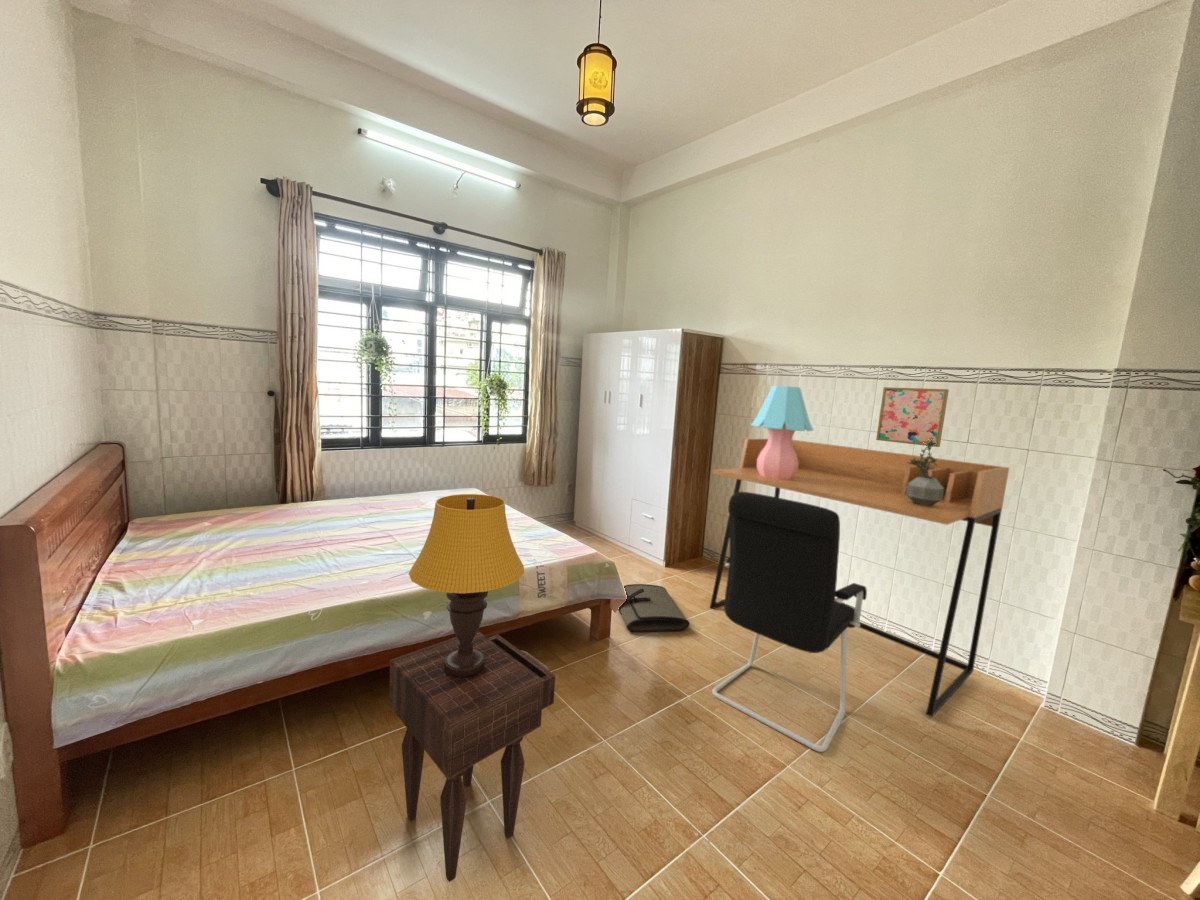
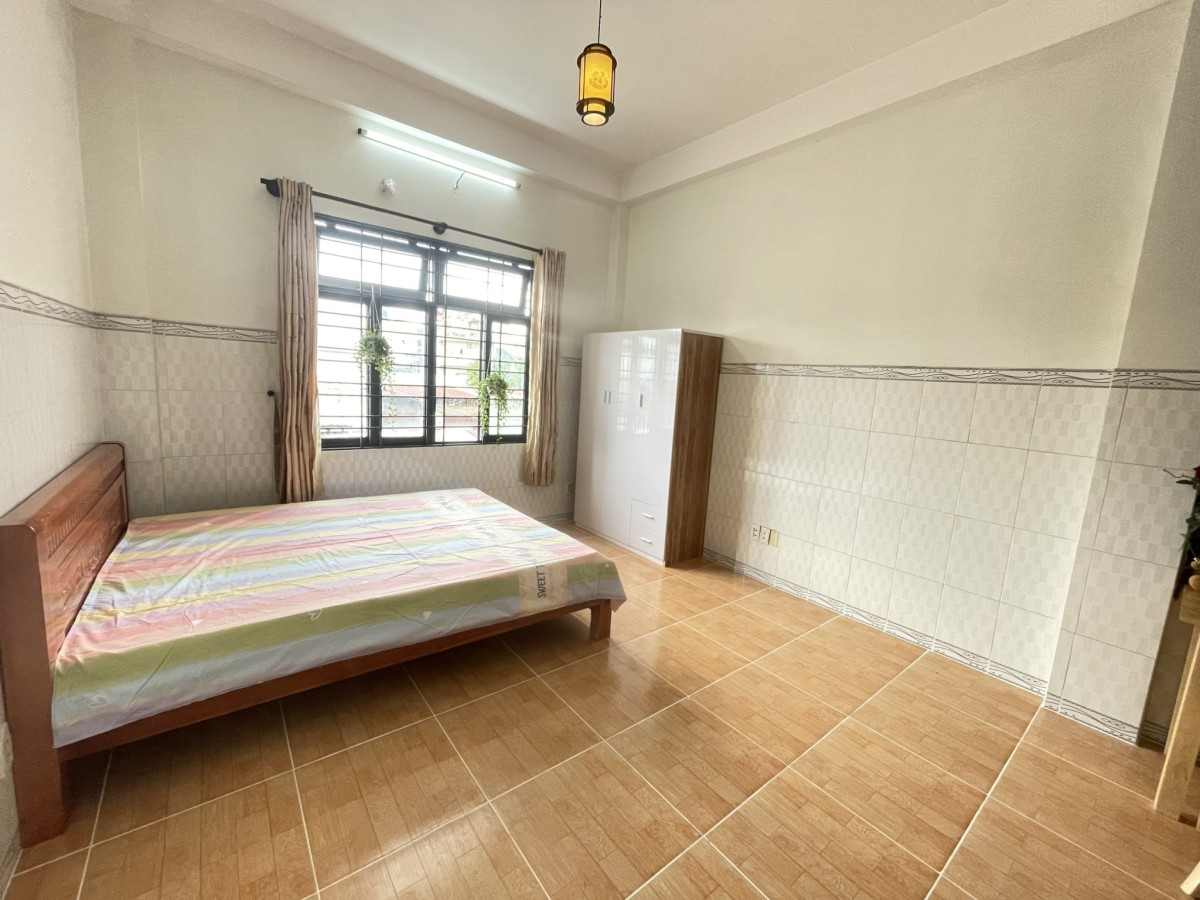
- table lamp [750,385,814,480]
- wall art [875,386,950,448]
- potted plant [906,439,944,507]
- nightstand [388,630,556,883]
- desk [709,438,1010,718]
- tool roll [617,583,690,633]
- office chair [711,491,868,753]
- table lamp [407,493,525,677]
